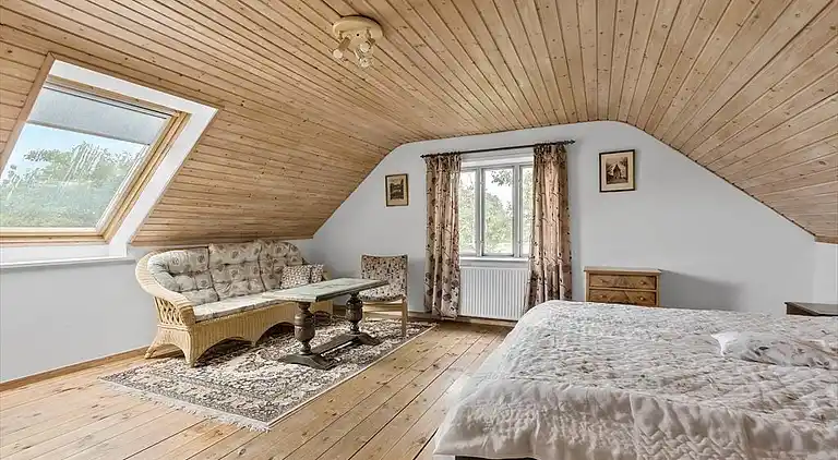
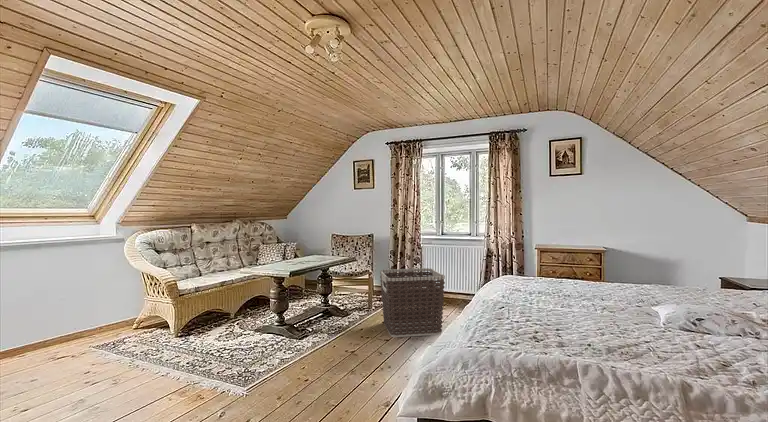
+ clothes hamper [379,267,446,338]
